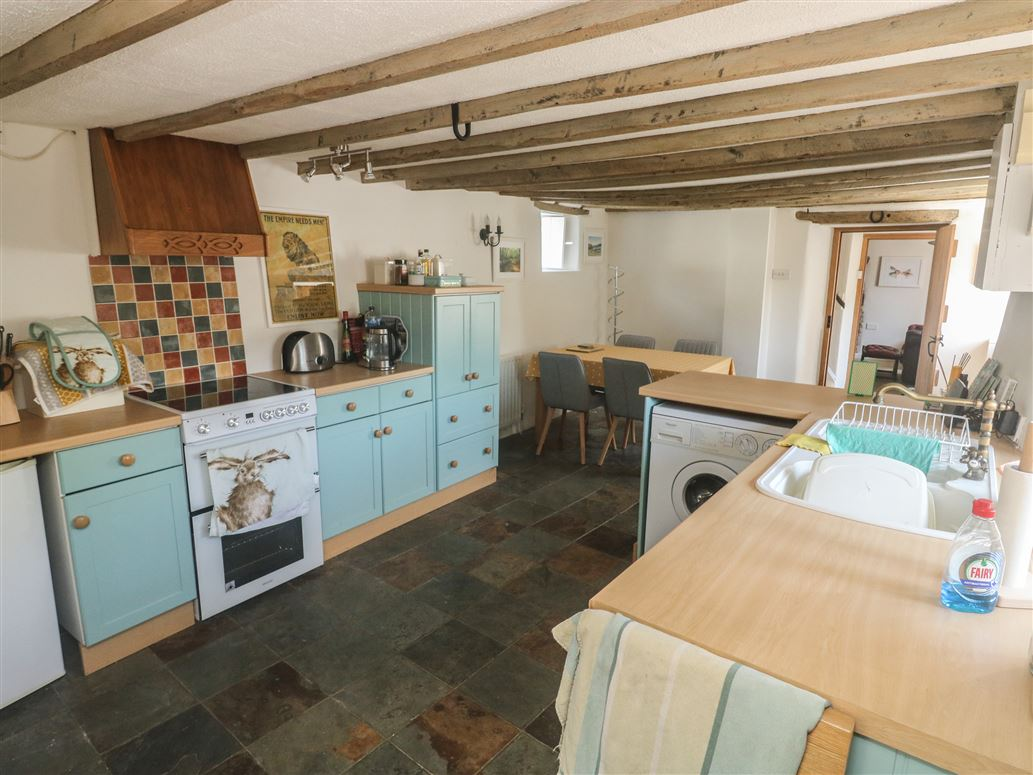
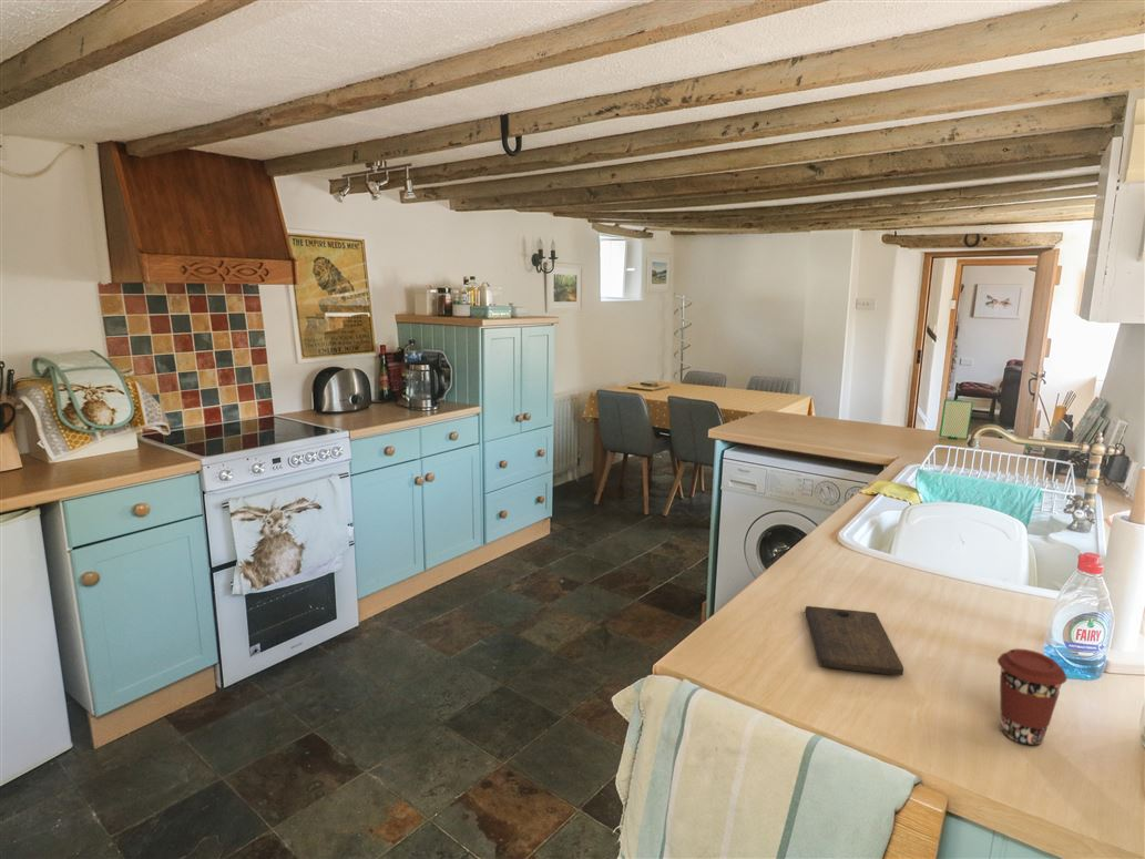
+ coffee cup [996,647,1069,746]
+ cutting board [805,605,904,676]
